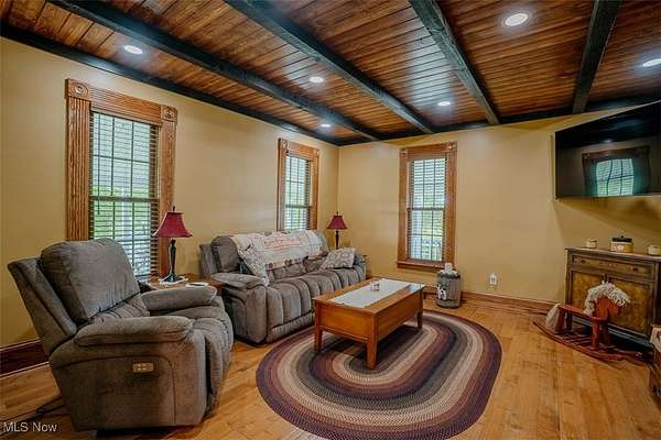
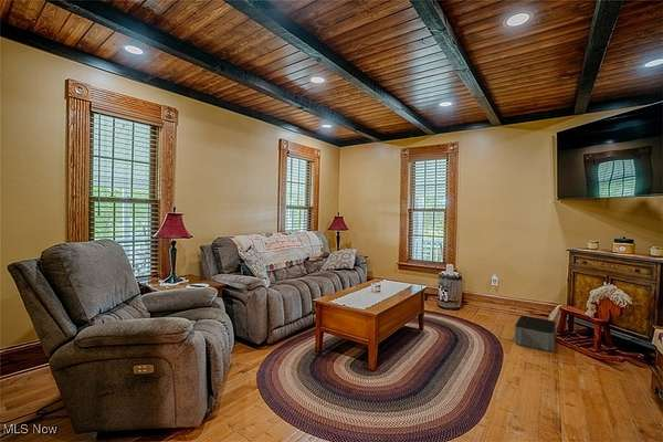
+ storage bin [514,315,557,352]
